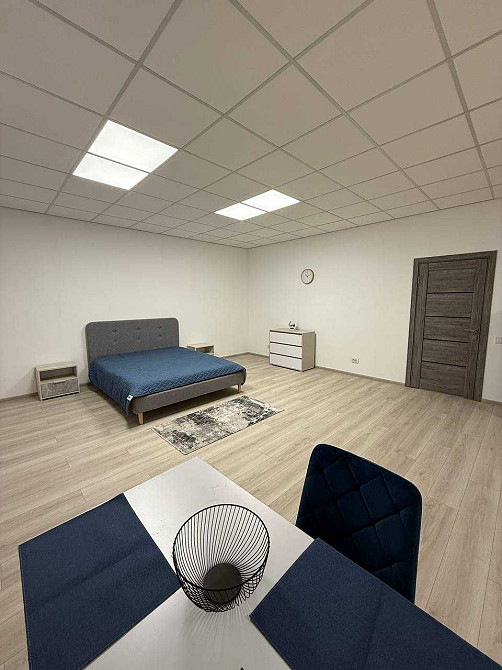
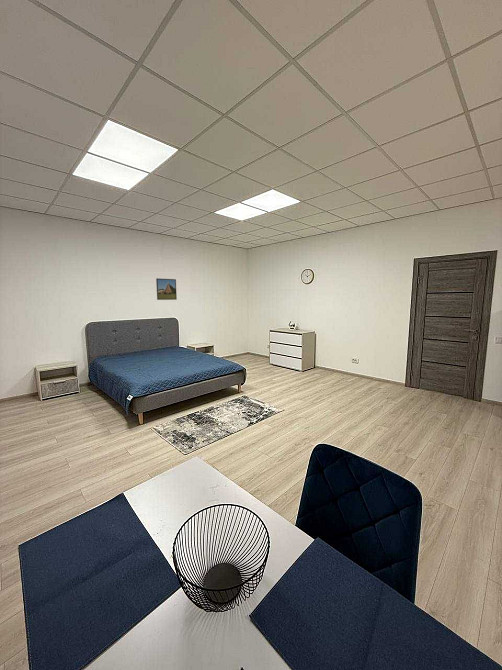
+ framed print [155,277,178,301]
